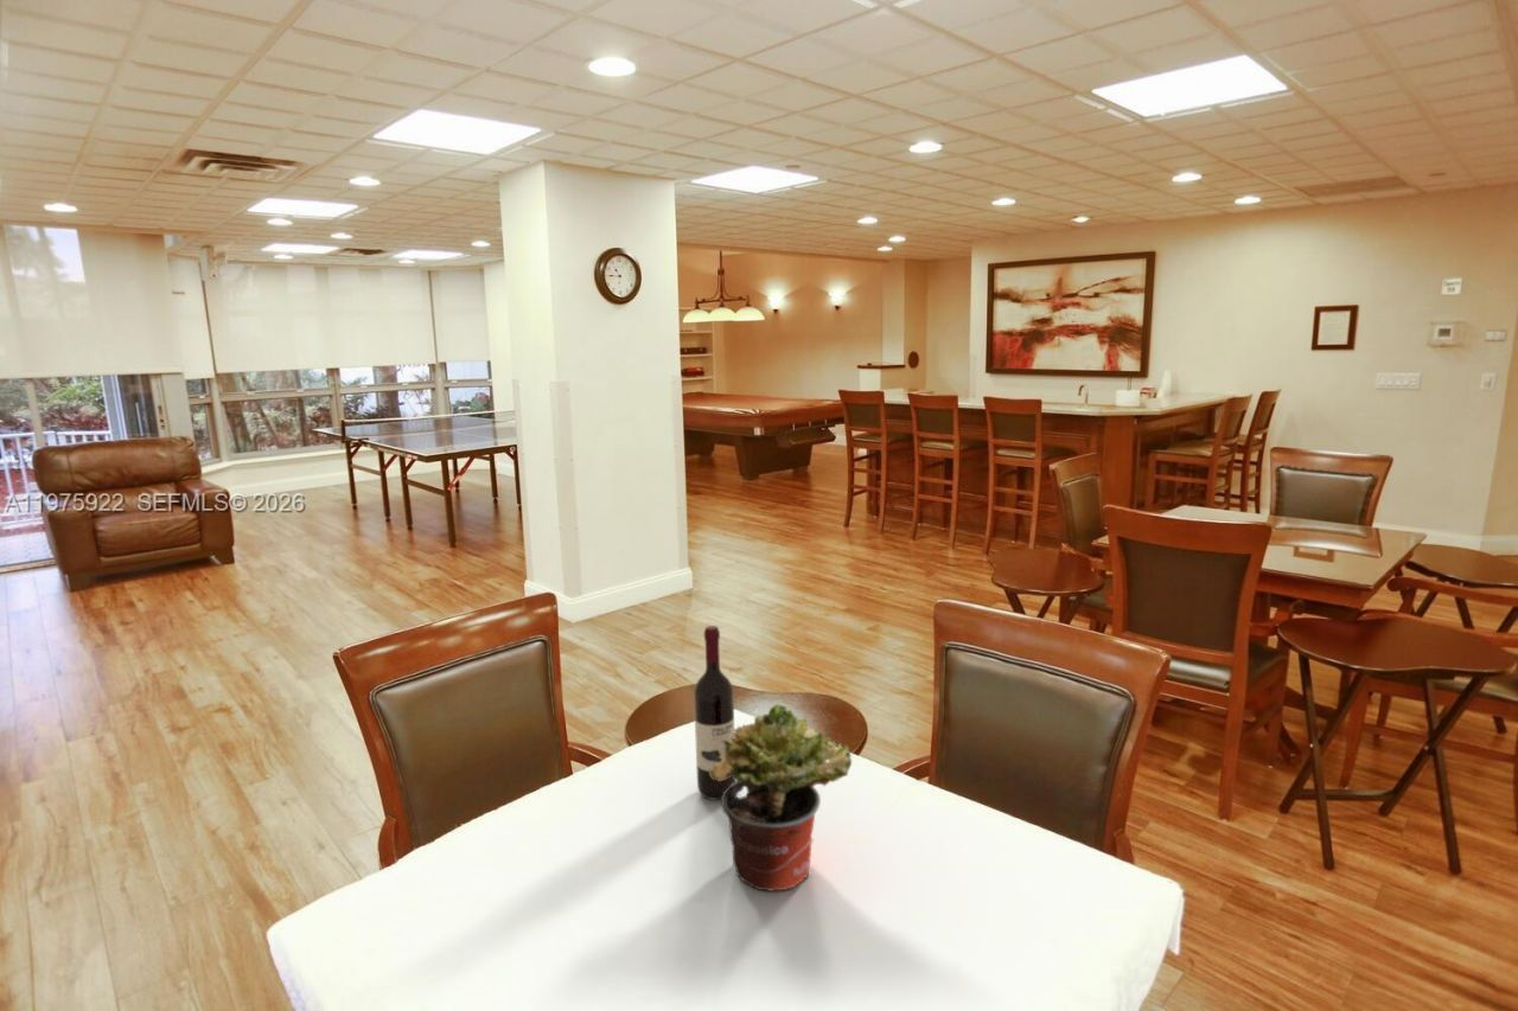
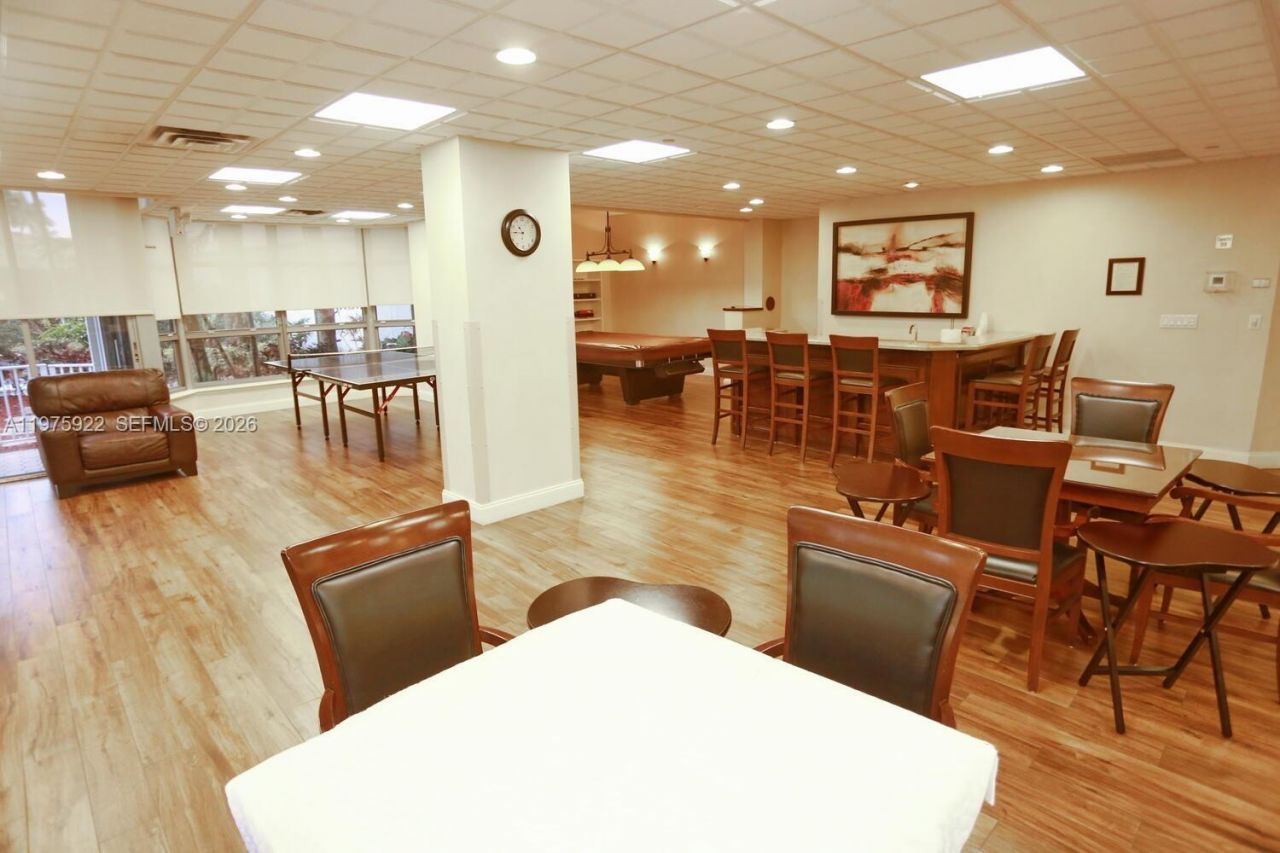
- wine bottle [693,625,736,801]
- potted plant [709,703,853,892]
